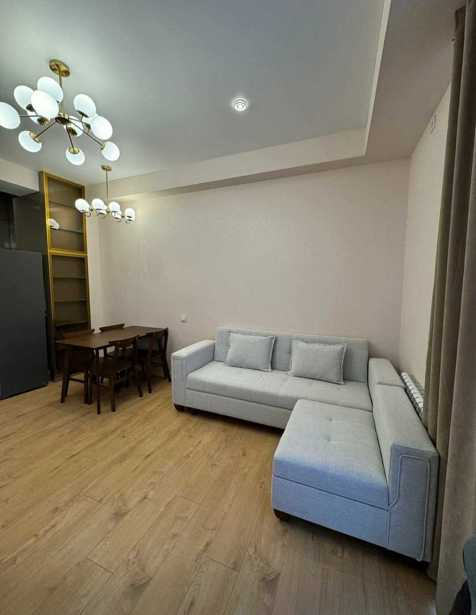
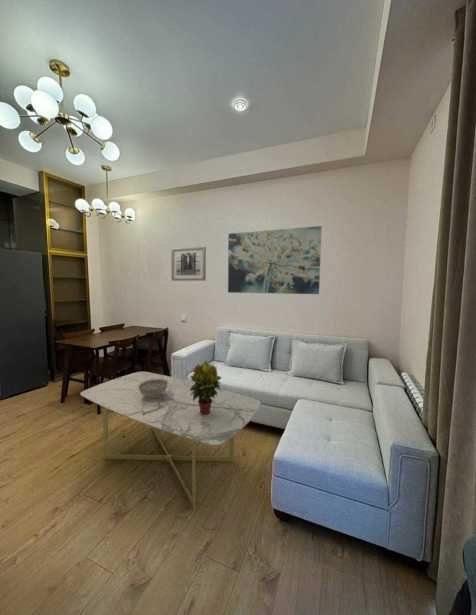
+ coffee table [79,371,262,510]
+ decorative bowl [138,379,168,399]
+ wall art [170,246,207,282]
+ potted plant [190,360,223,415]
+ wall art [227,225,323,295]
